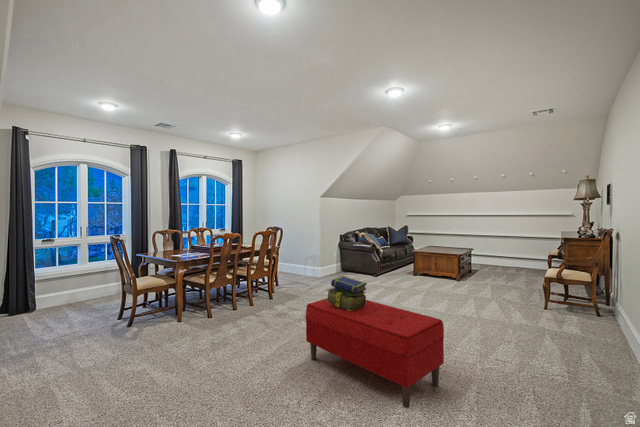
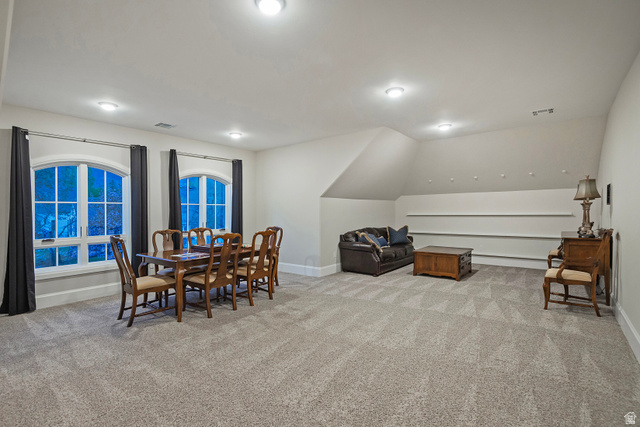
- bench [305,298,445,409]
- stack of books [326,275,368,311]
